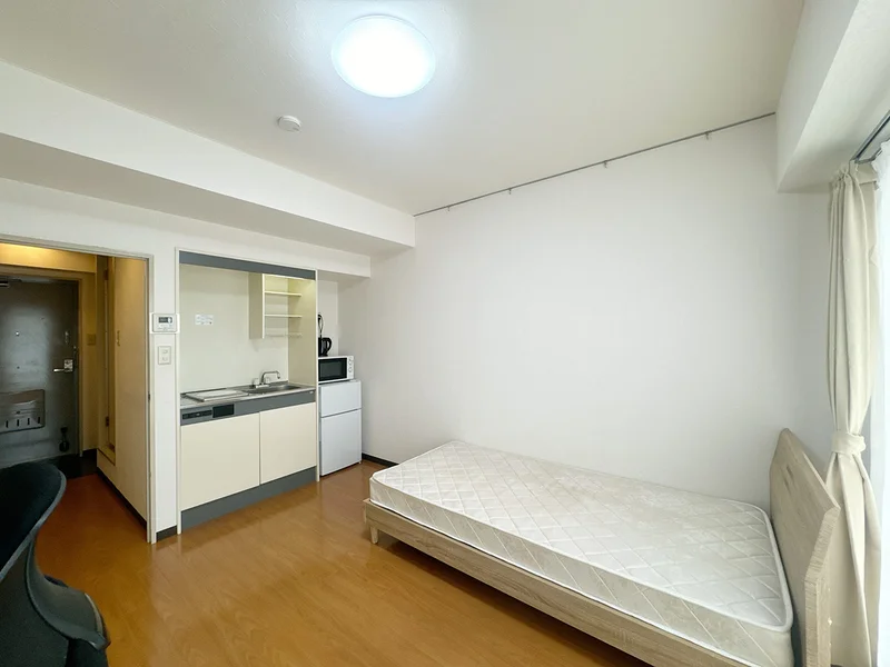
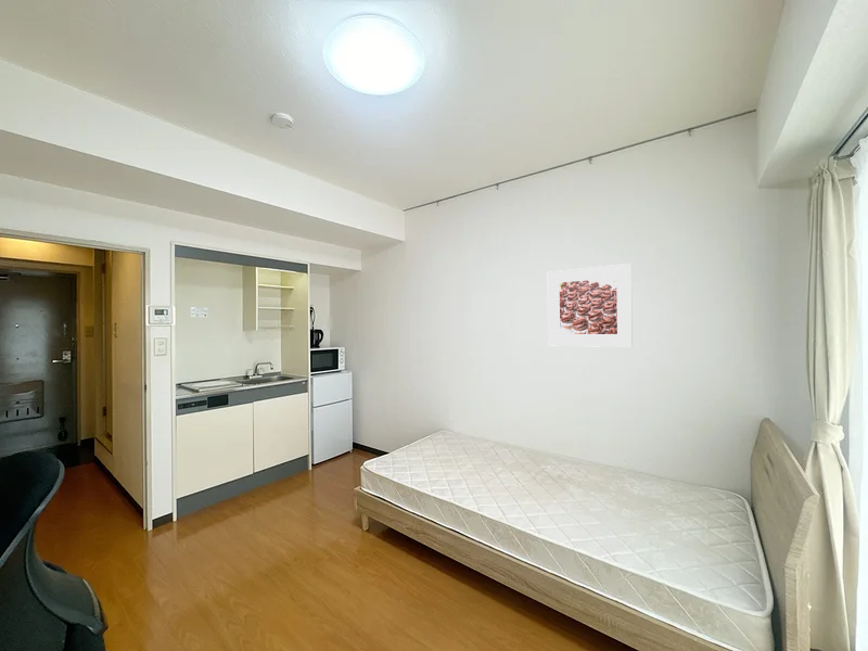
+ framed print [547,263,634,348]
